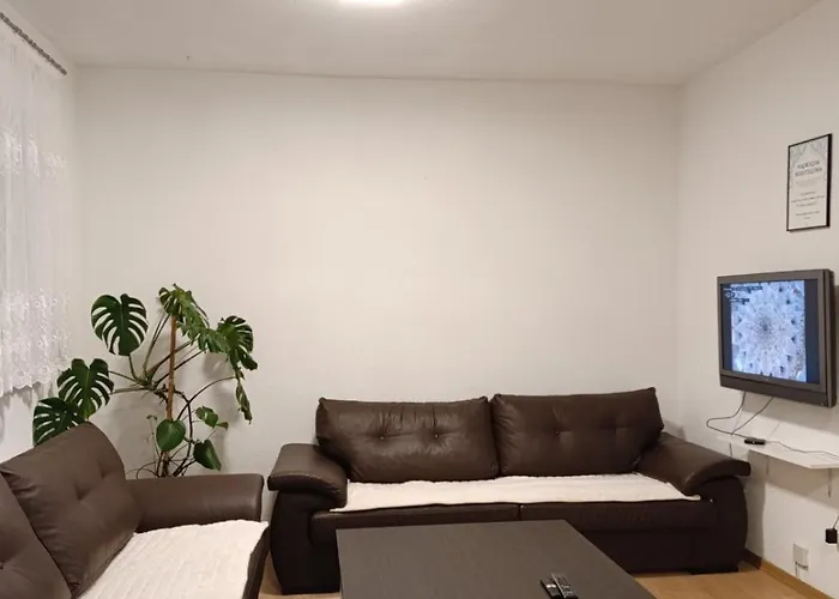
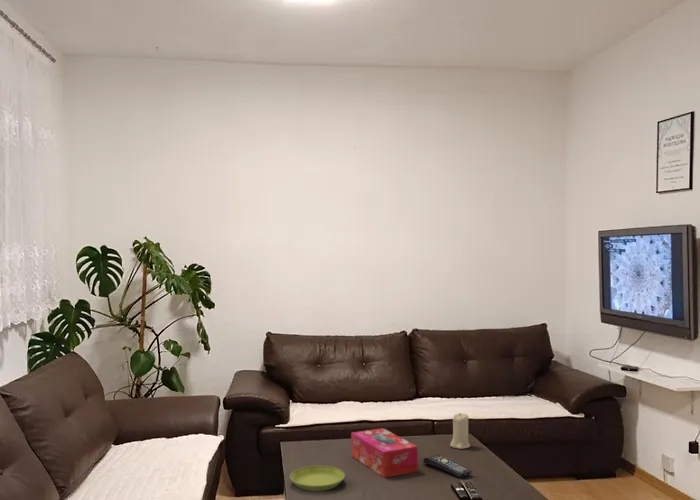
+ remote control [422,454,473,478]
+ candle [449,412,471,450]
+ saucer [289,465,346,492]
+ tissue box [350,427,419,479]
